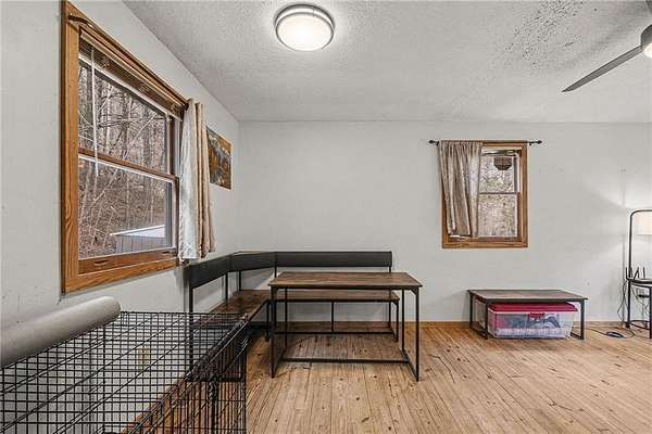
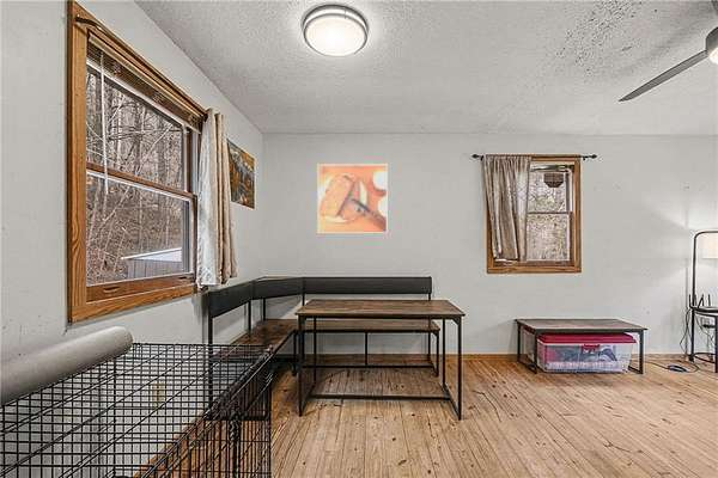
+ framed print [316,163,388,234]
